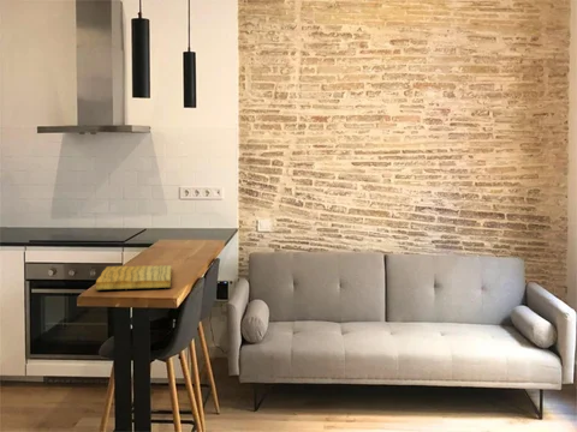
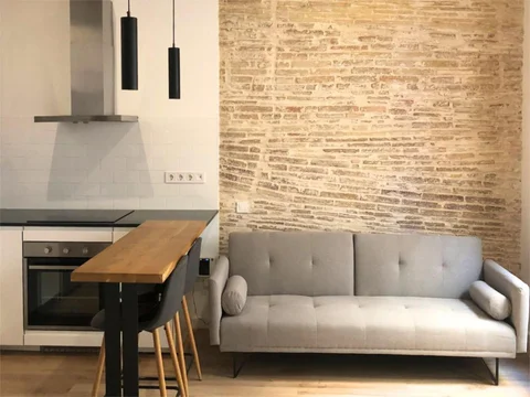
- cutting board [95,264,173,290]
